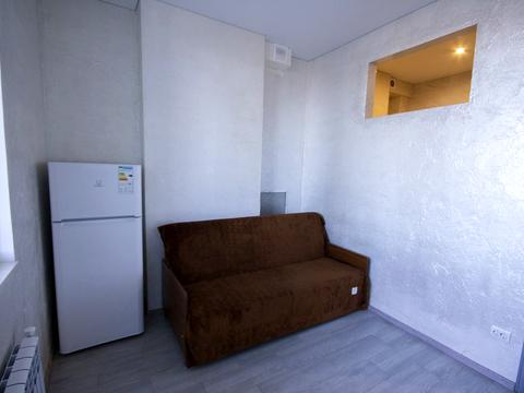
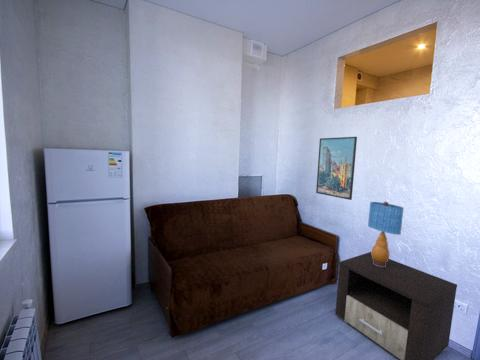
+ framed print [315,136,358,201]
+ nightstand [334,251,458,360]
+ table lamp [367,201,405,267]
